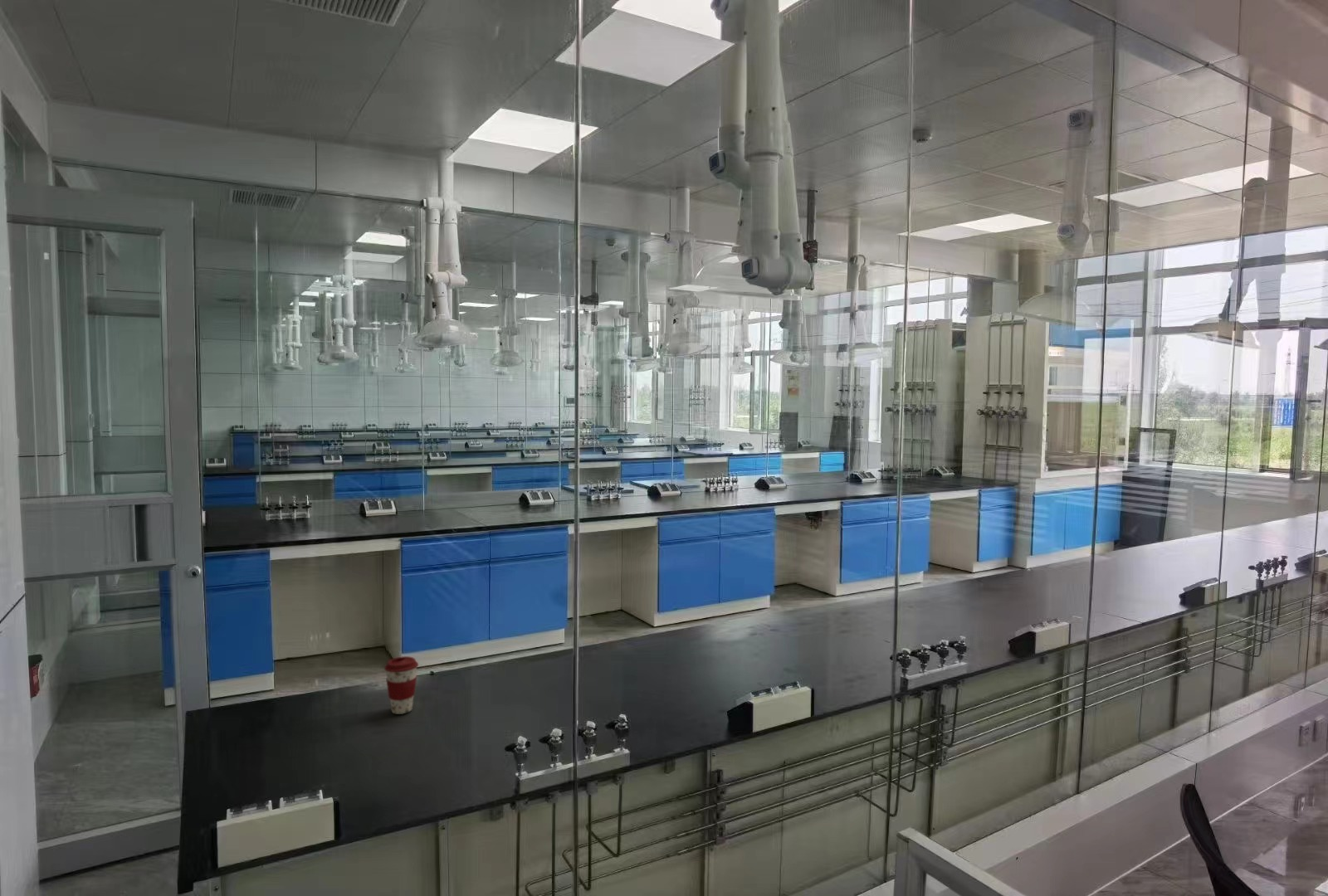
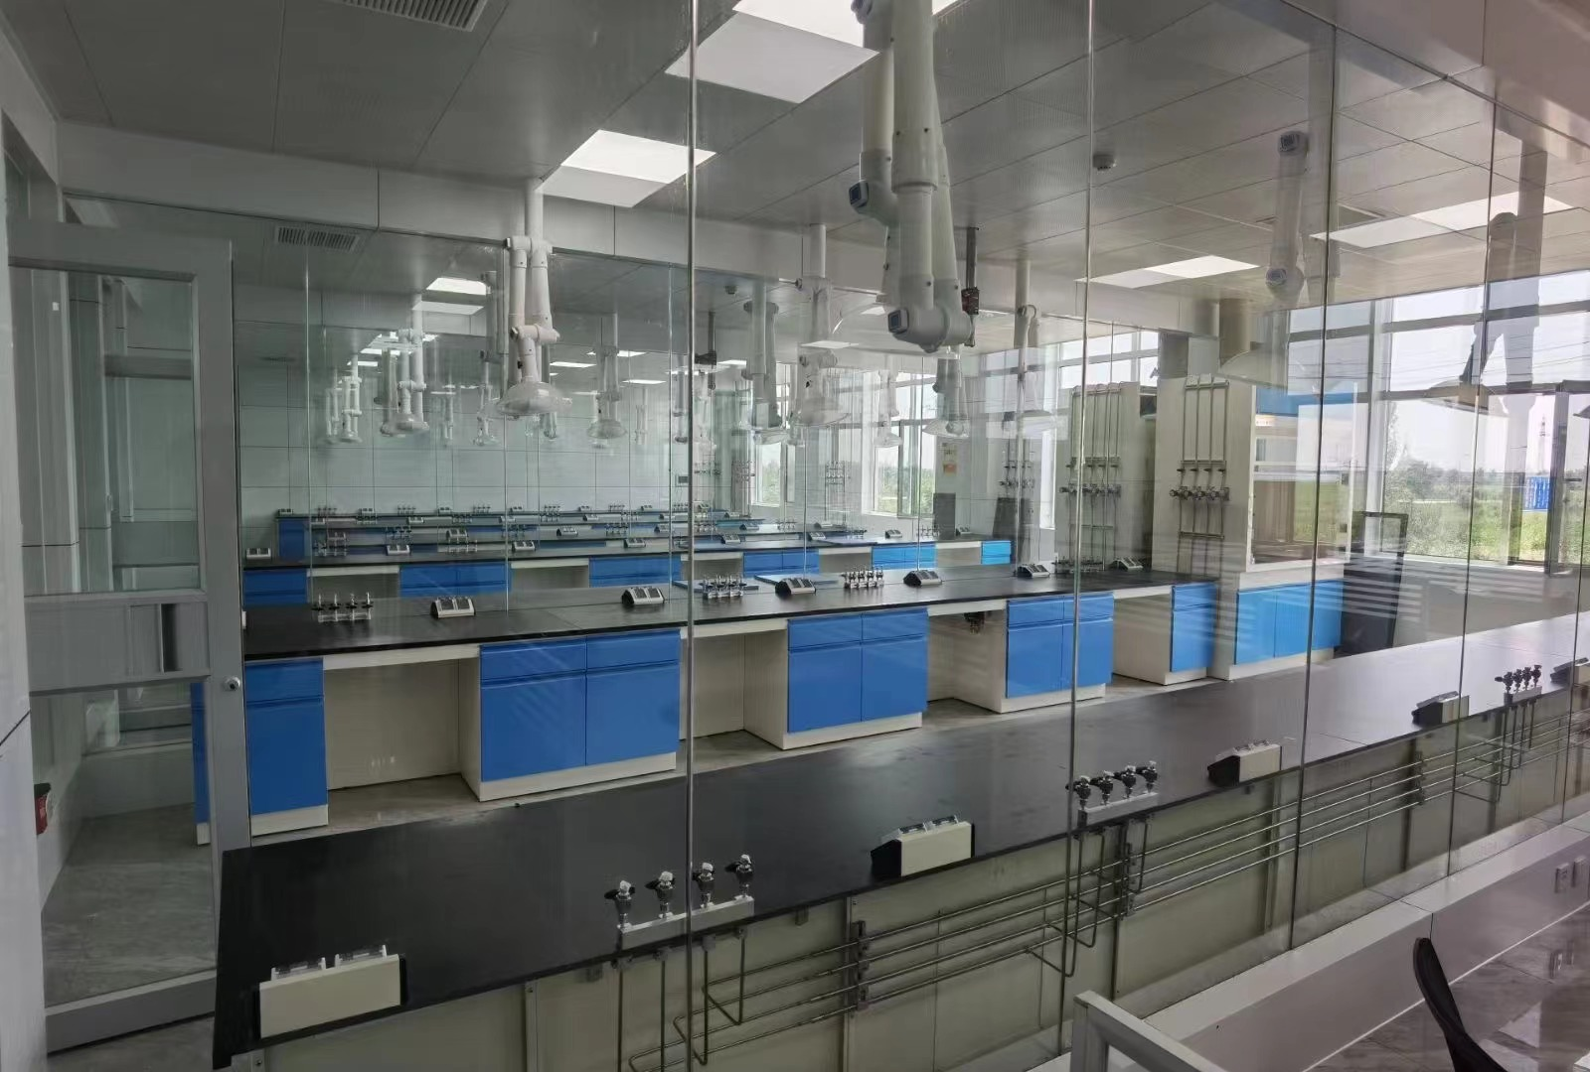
- coffee cup [383,655,419,715]
